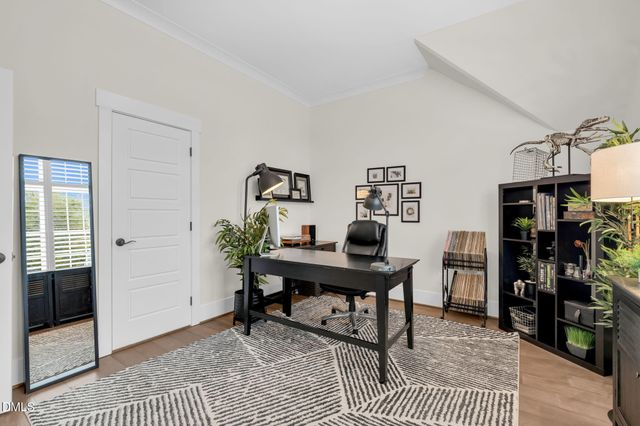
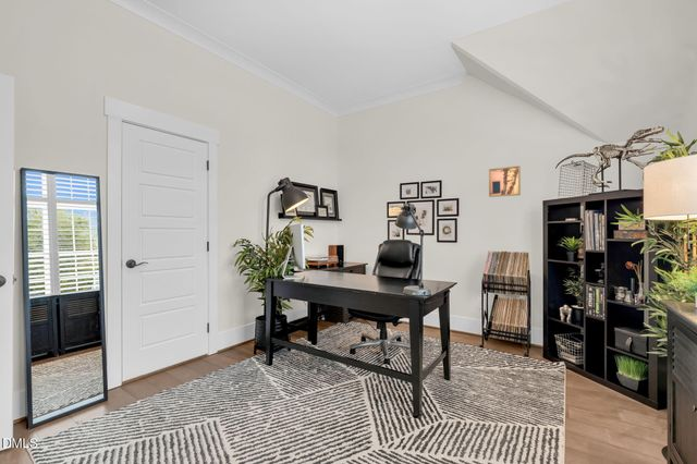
+ wall art [488,166,522,198]
